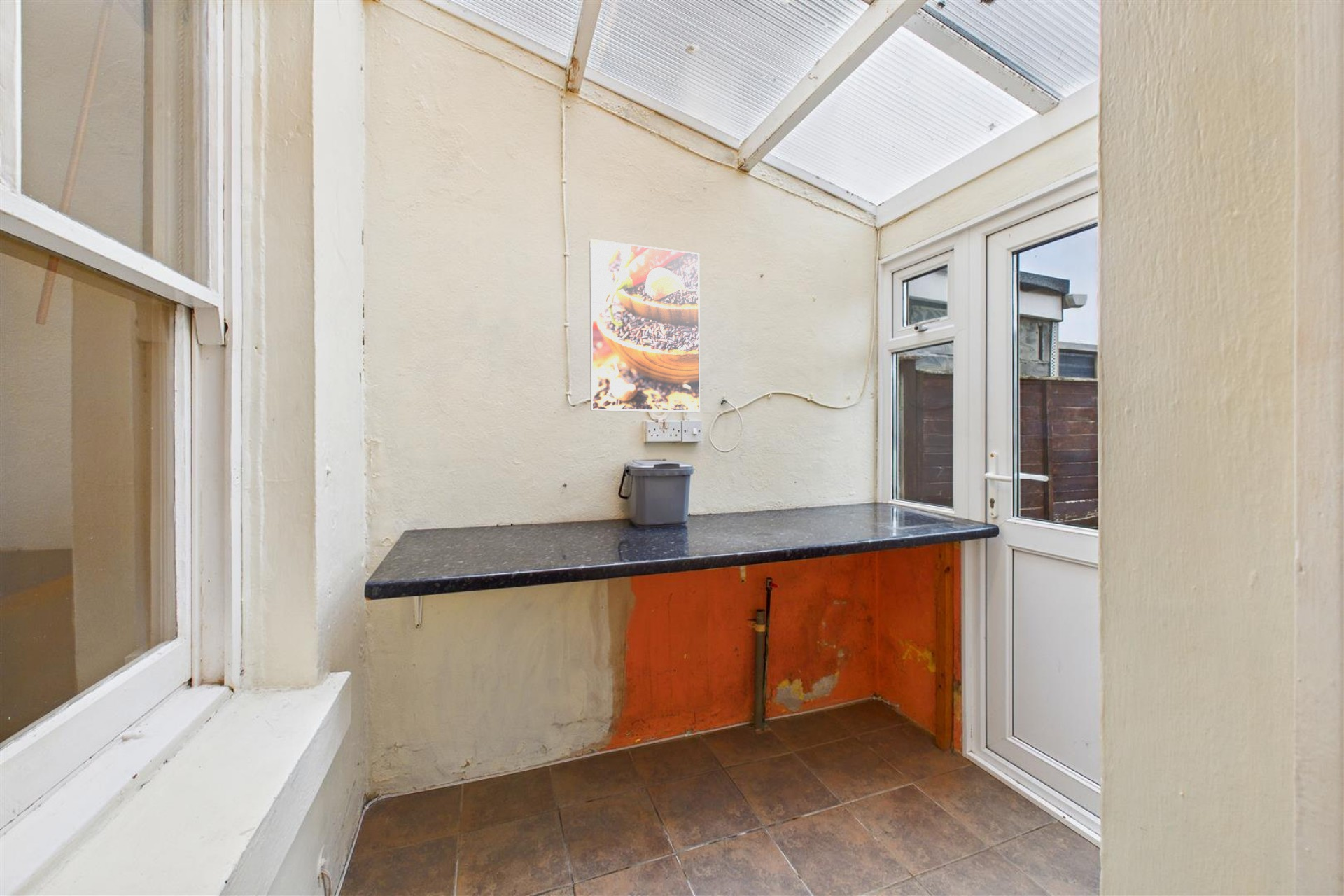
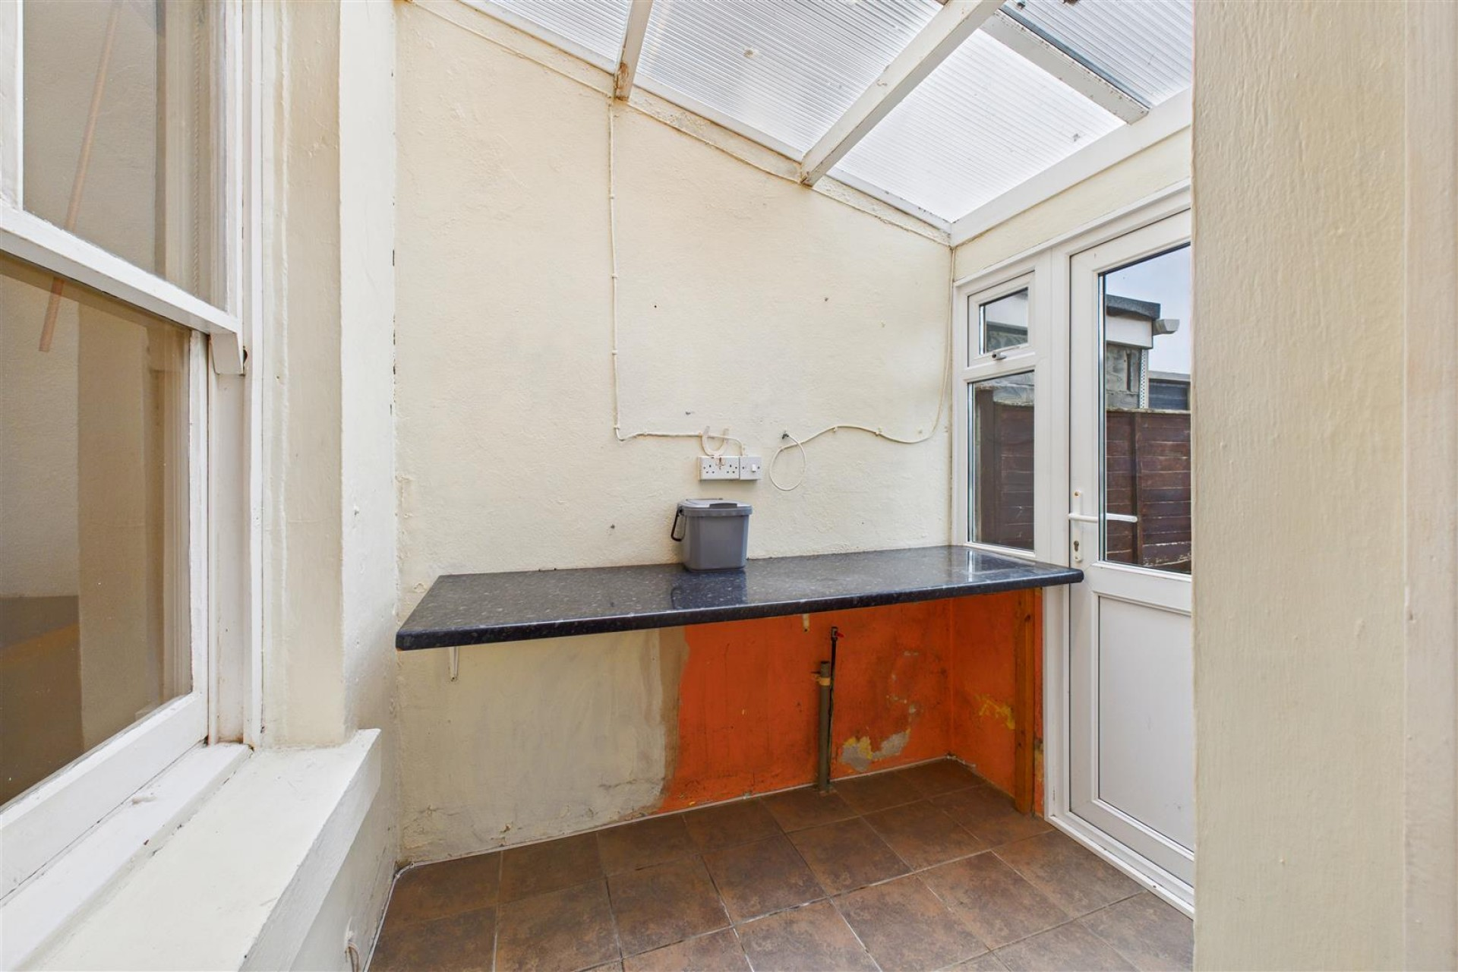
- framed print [589,239,701,413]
